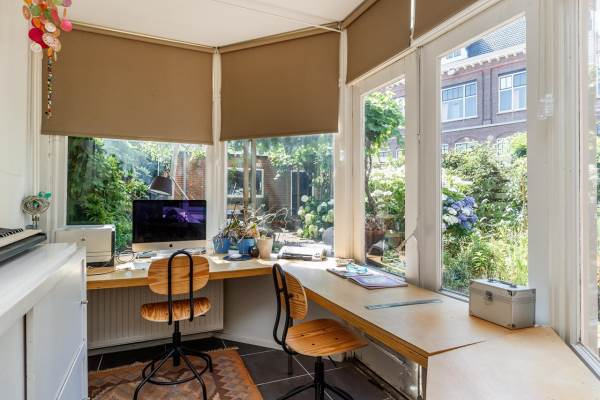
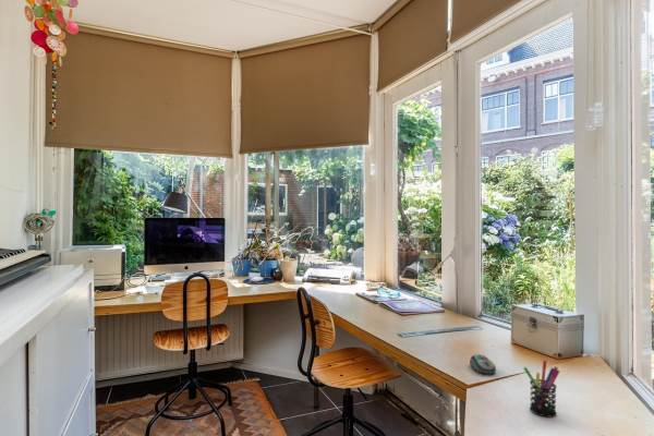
+ computer mouse [469,353,497,375]
+ pen holder [523,360,560,419]
